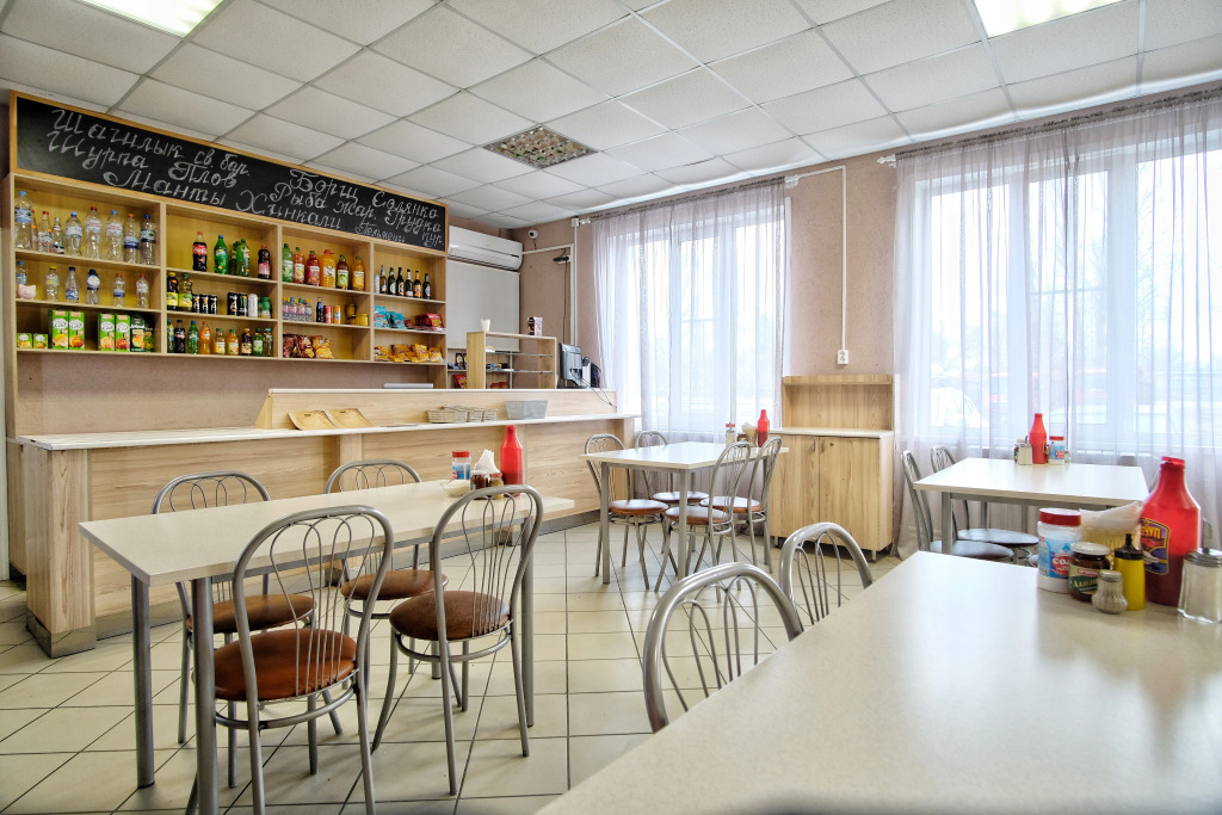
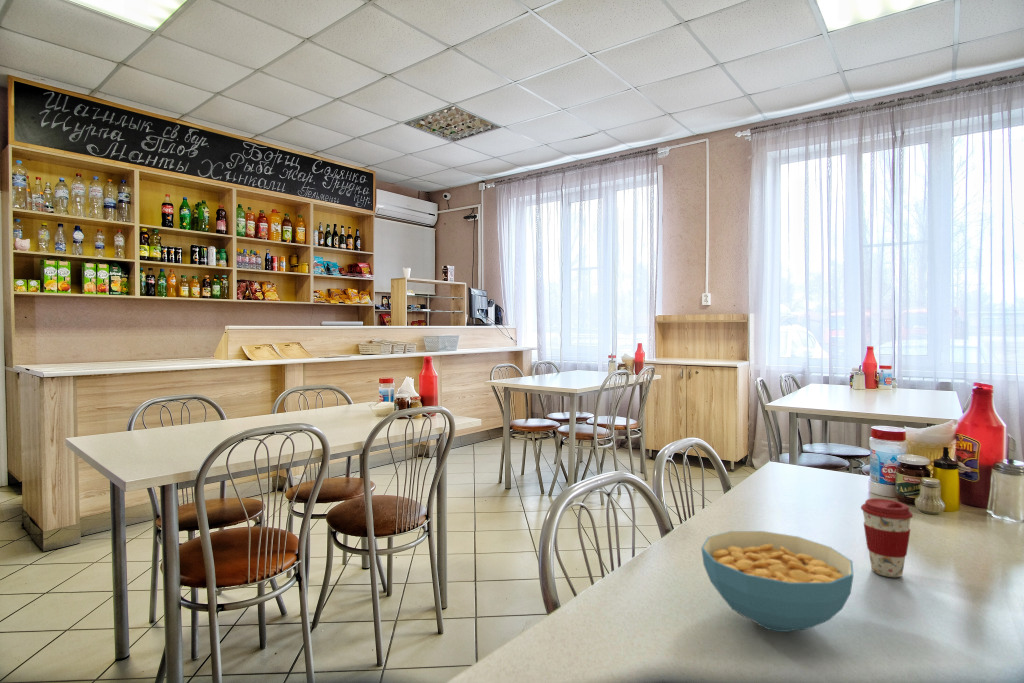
+ coffee cup [860,497,914,578]
+ cereal bowl [700,530,855,633]
